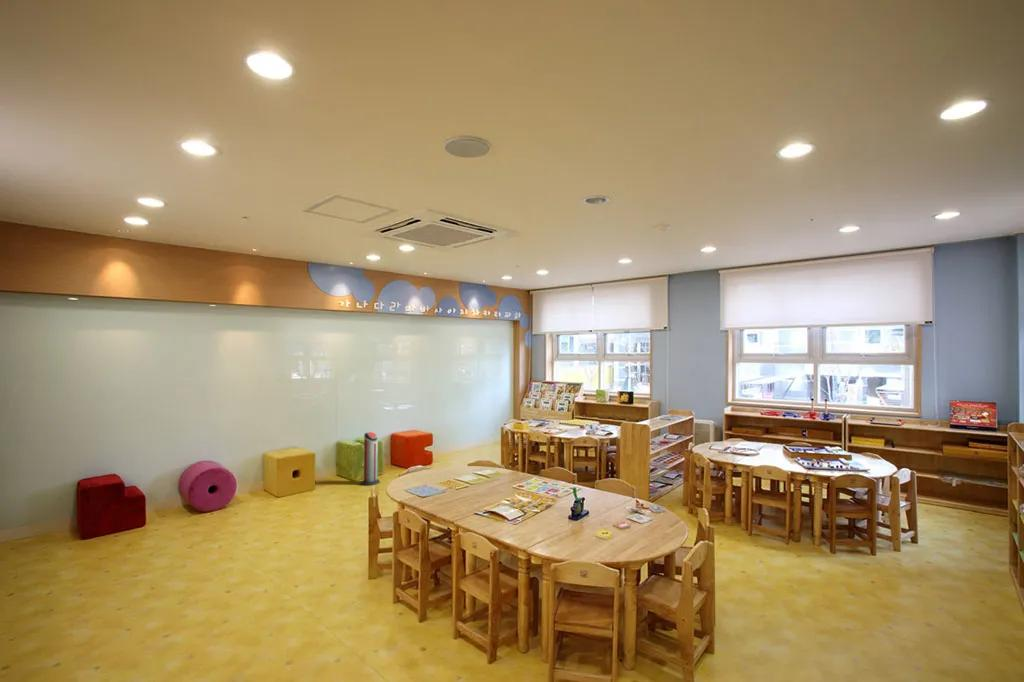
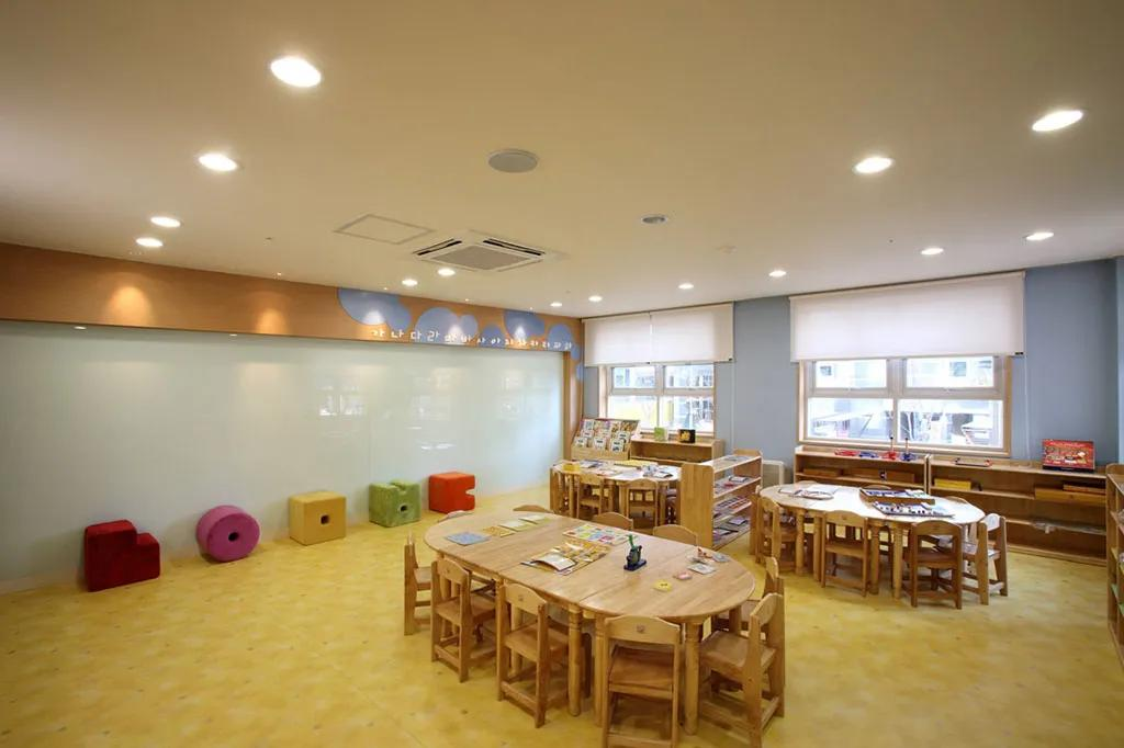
- air purifier [360,431,381,486]
